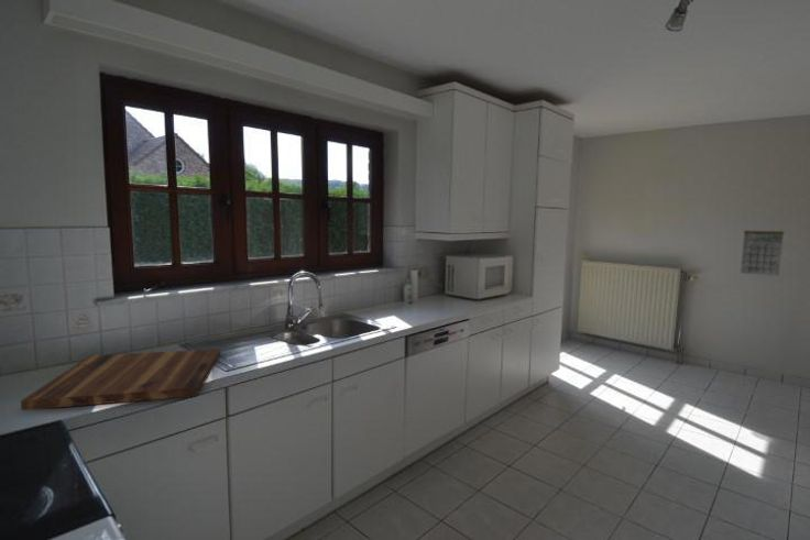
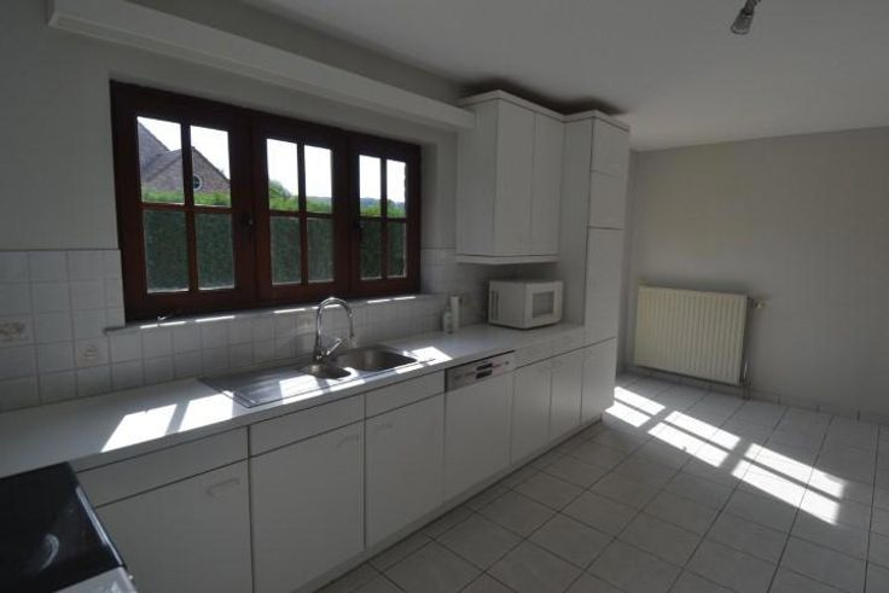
- calendar [740,220,785,277]
- cutting board [20,348,221,411]
